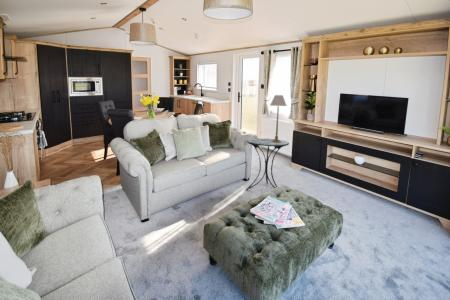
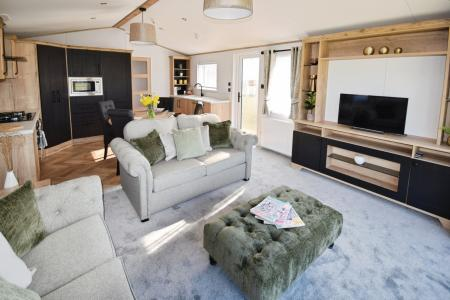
- table lamp [269,94,287,142]
- side table [245,138,290,191]
